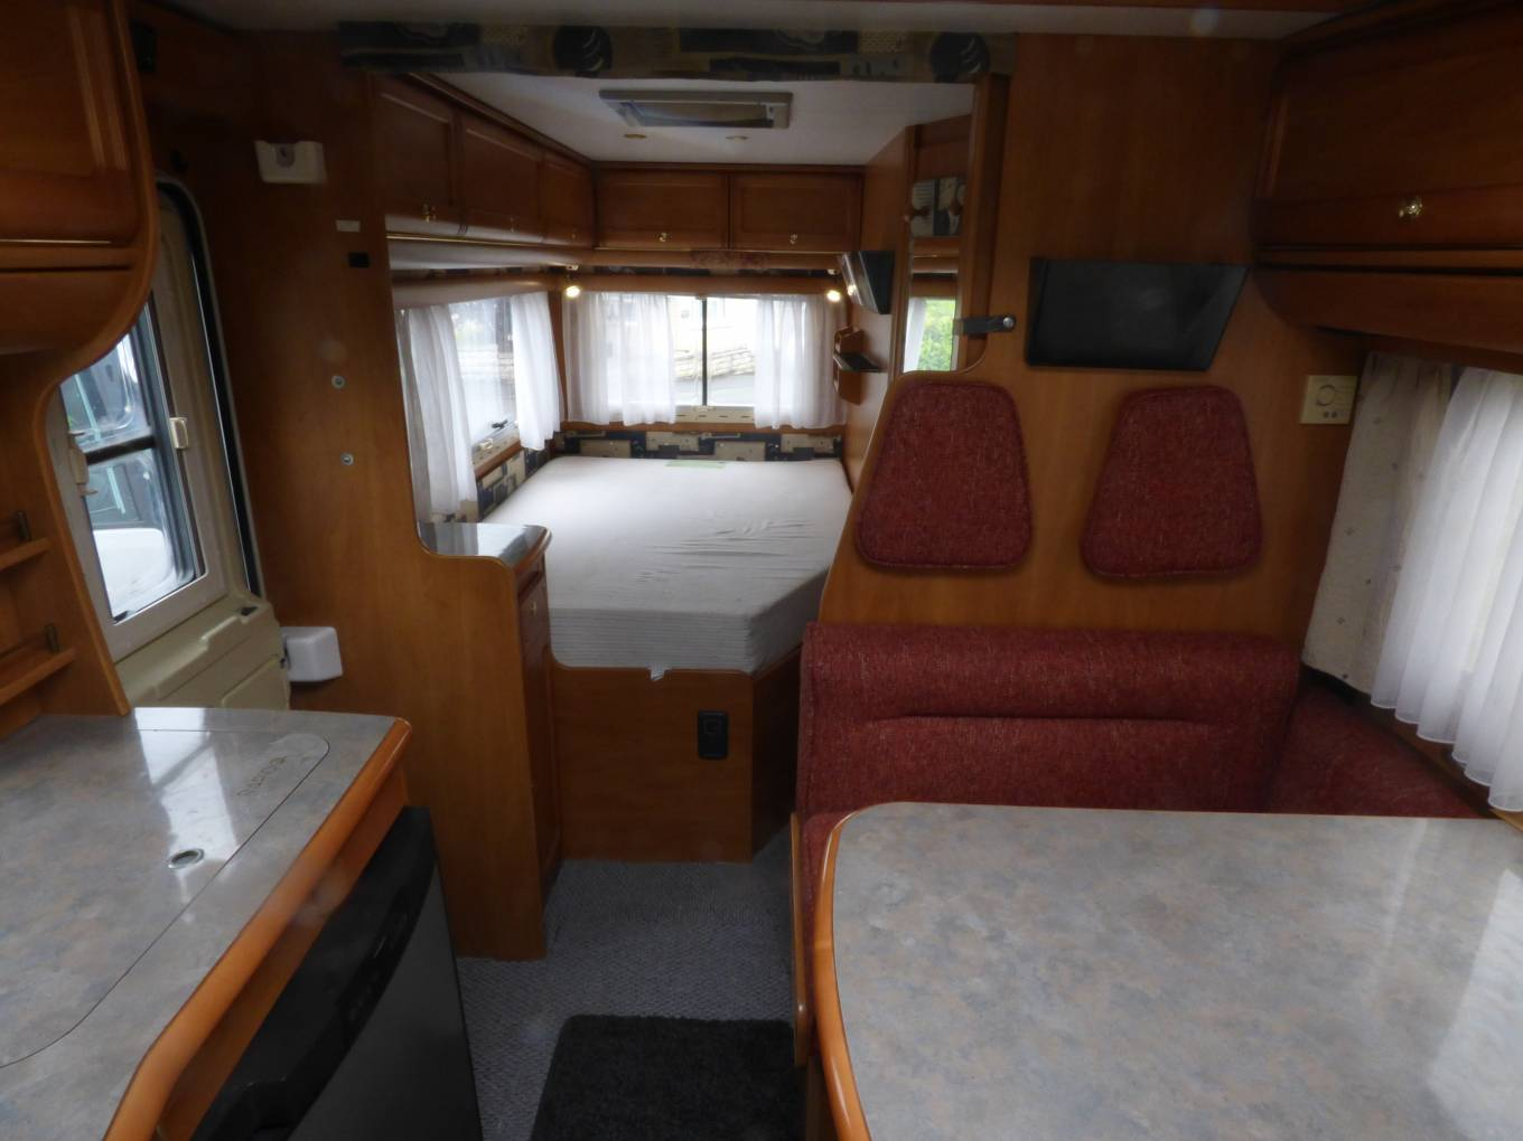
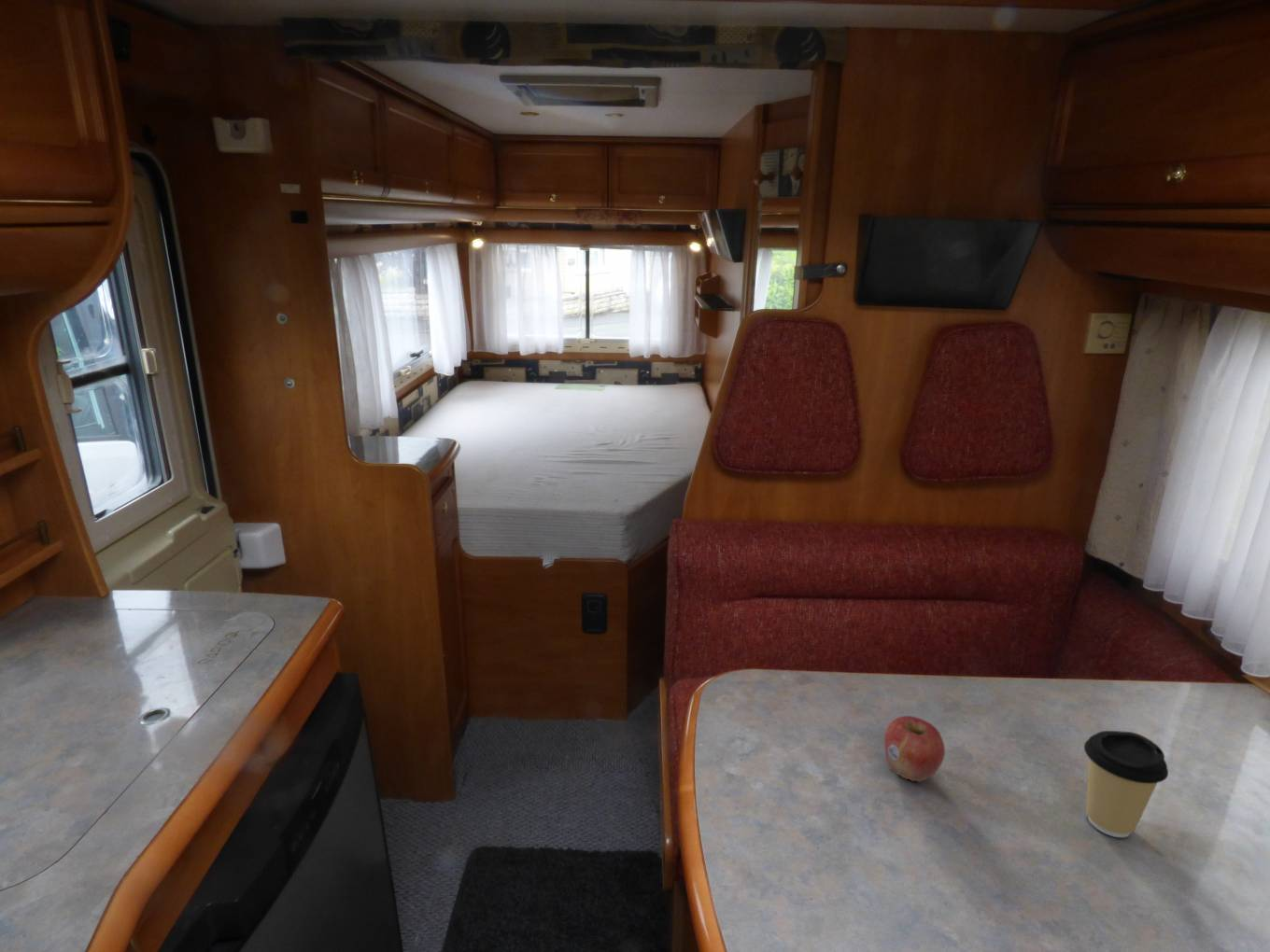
+ coffee cup [1083,730,1169,838]
+ fruit [883,715,946,783]
